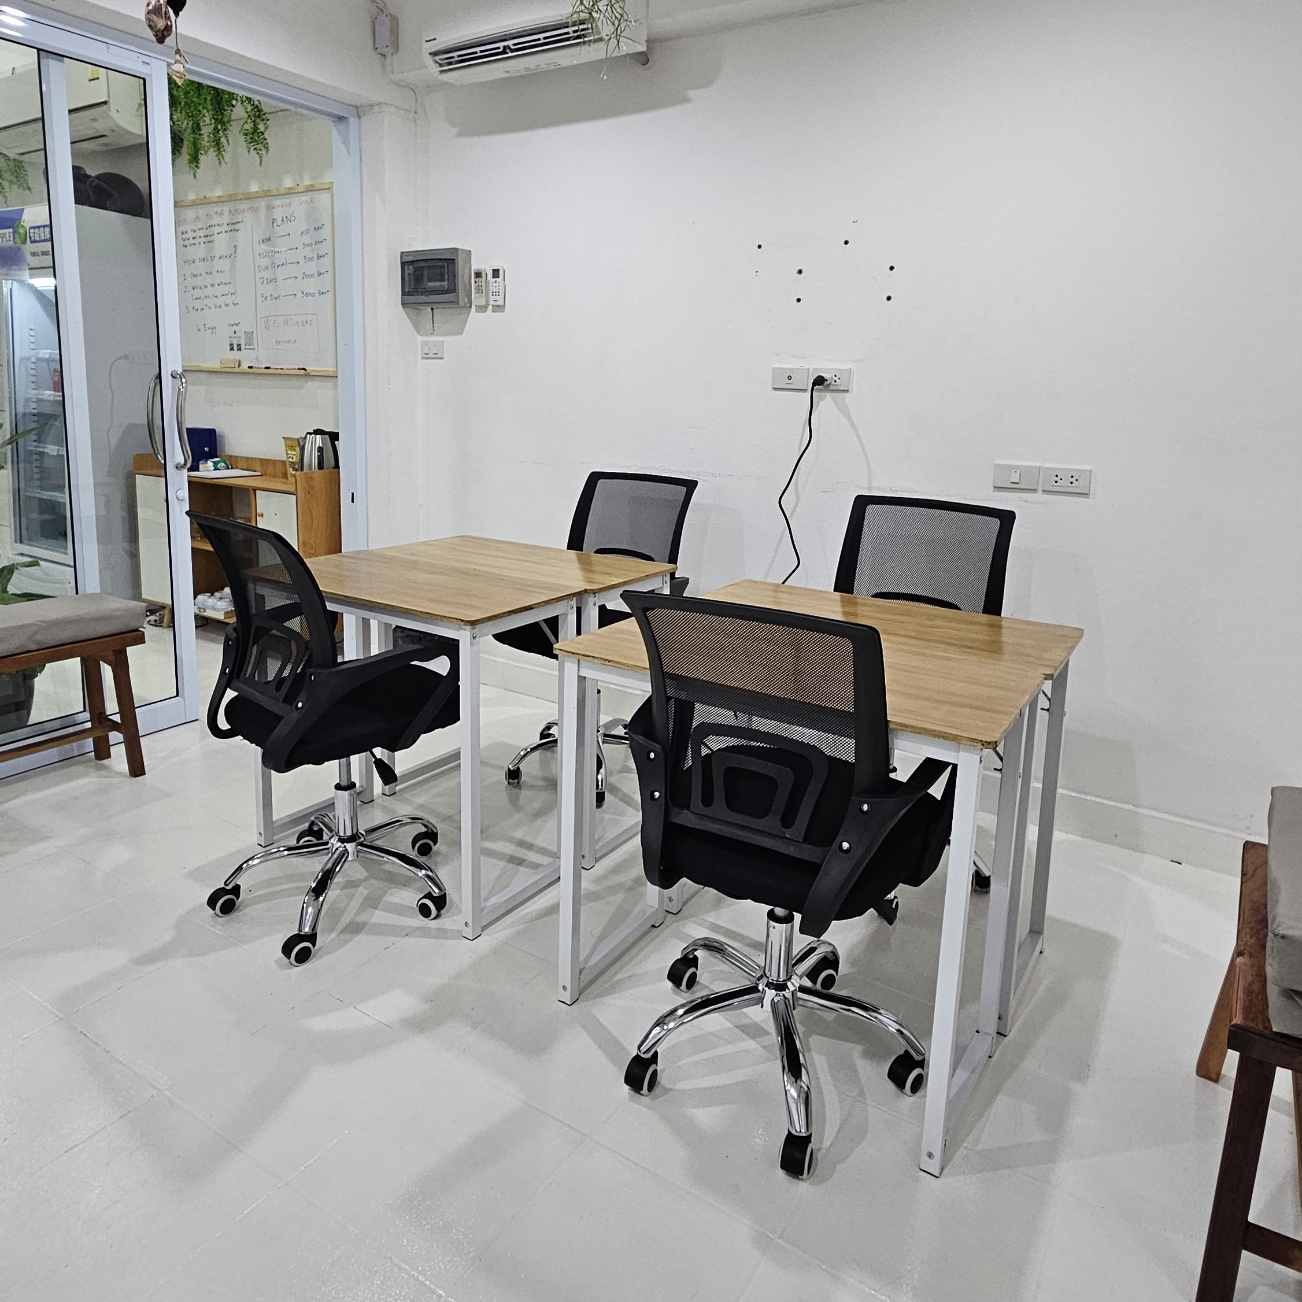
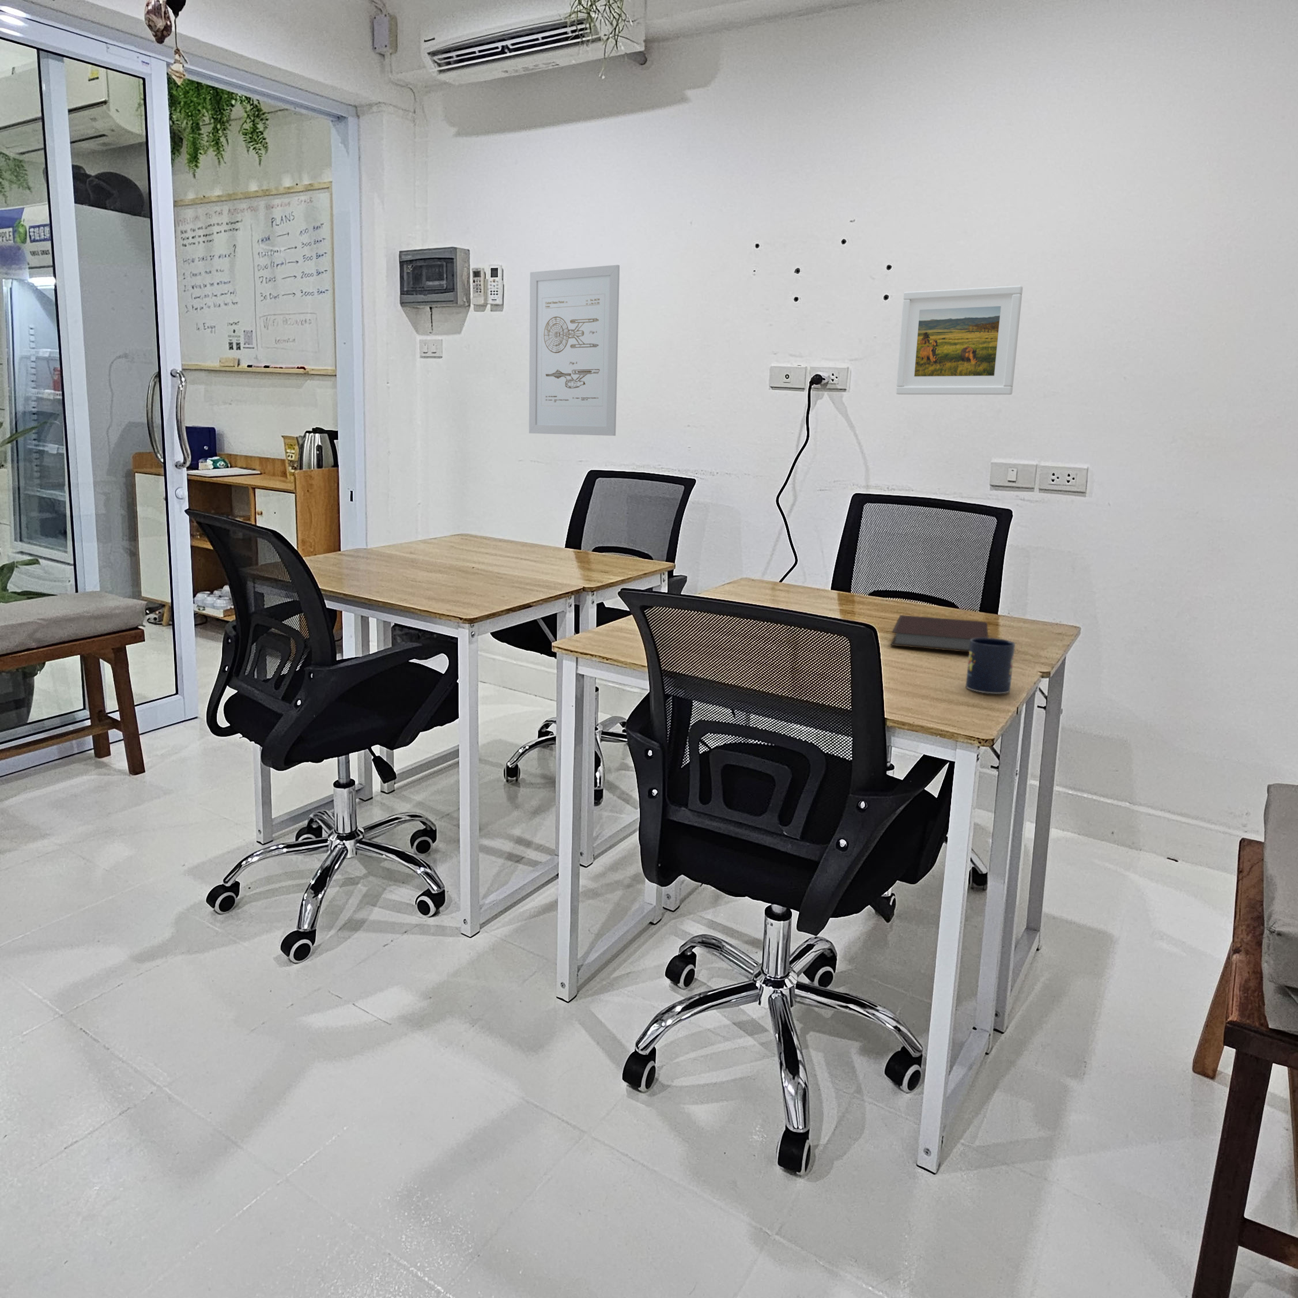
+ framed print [895,285,1023,396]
+ notebook [890,615,989,653]
+ wall art [529,264,620,436]
+ mug [965,637,1015,694]
